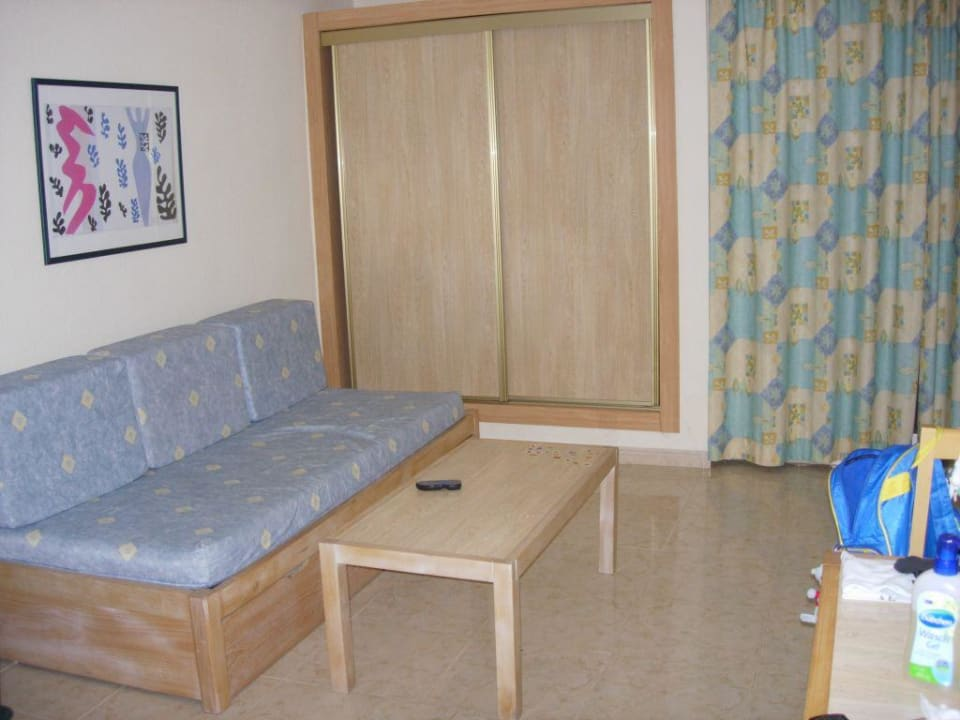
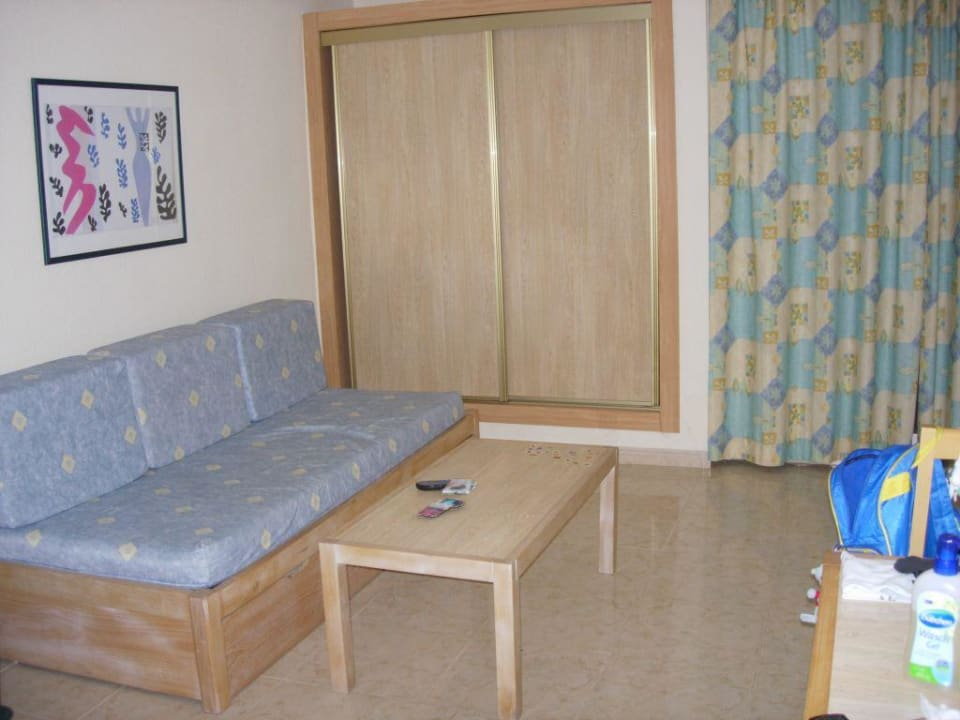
+ magazine [416,478,478,518]
